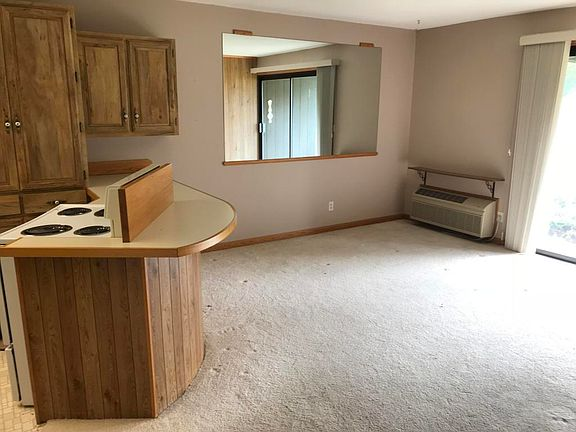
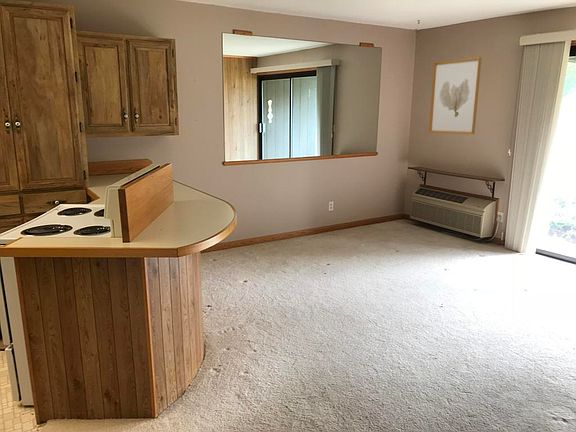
+ wall art [428,56,482,135]
